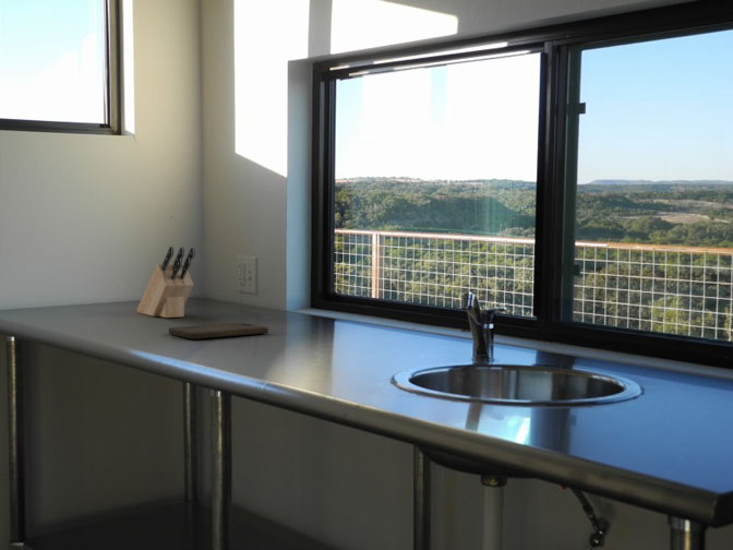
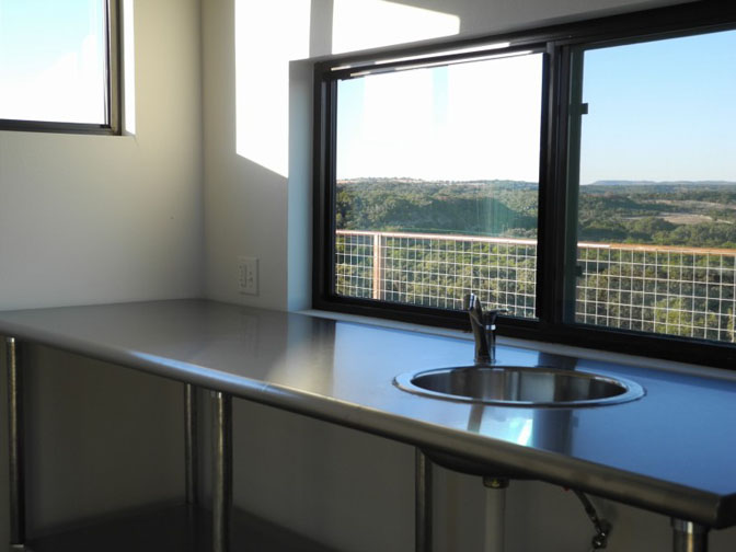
- knife block [136,246,196,319]
- cutting board [168,321,269,340]
